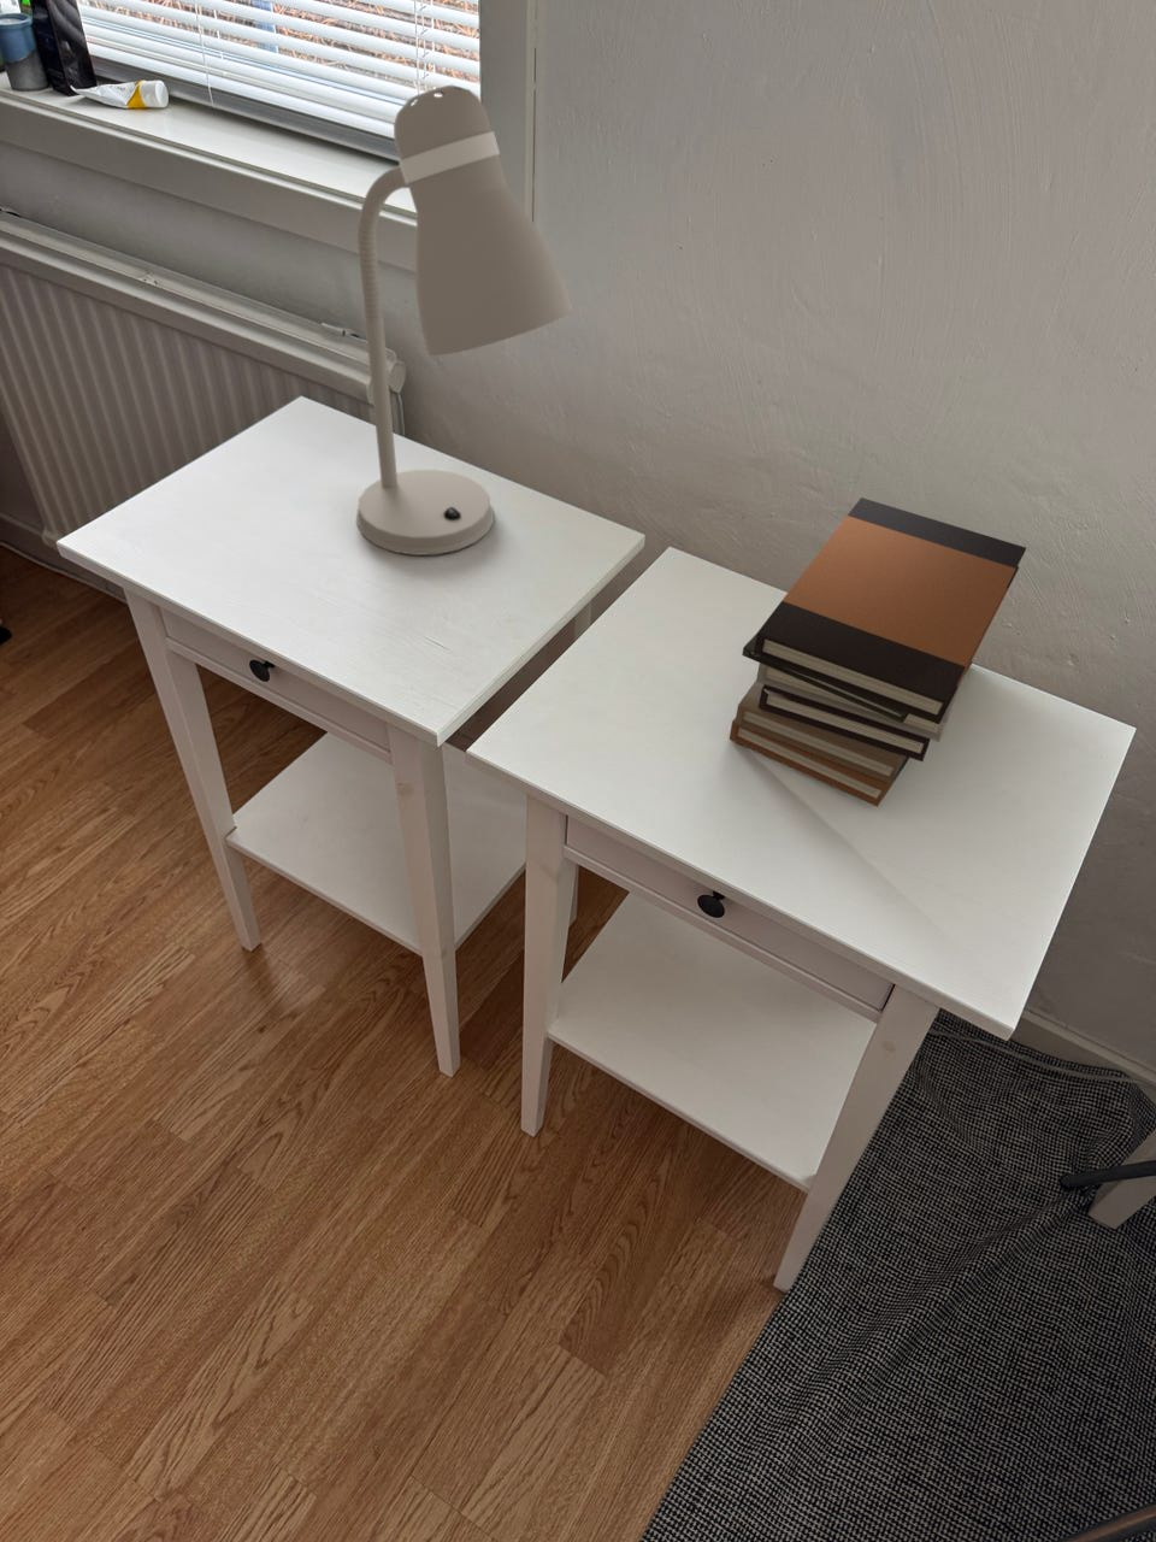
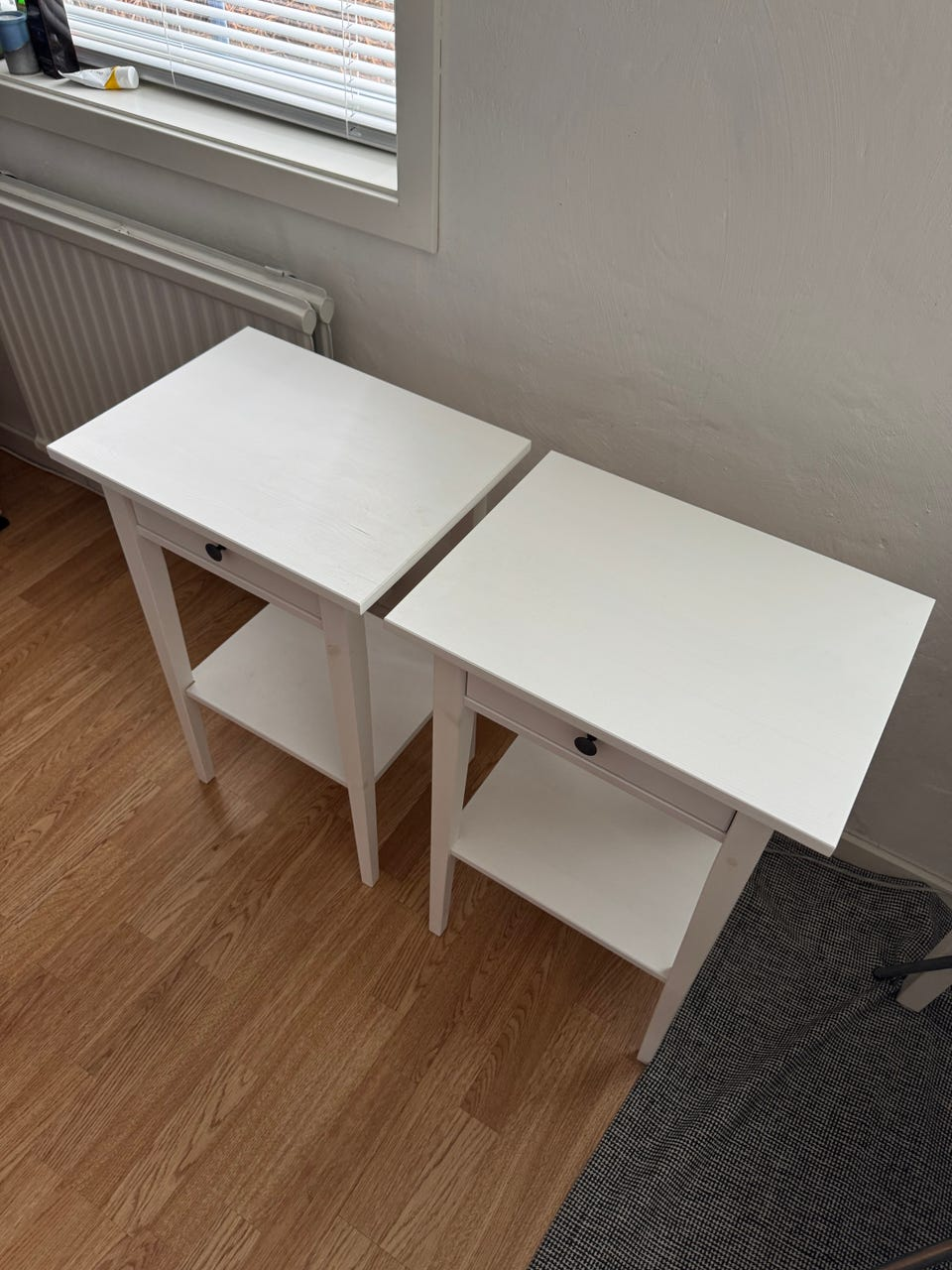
- book stack [729,497,1027,807]
- desk lamp [356,84,574,556]
